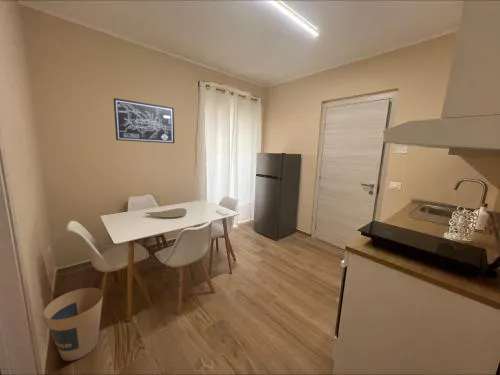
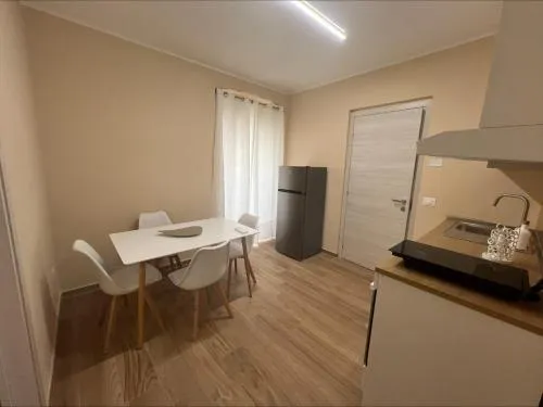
- trash can [43,287,104,362]
- wall art [113,97,176,144]
